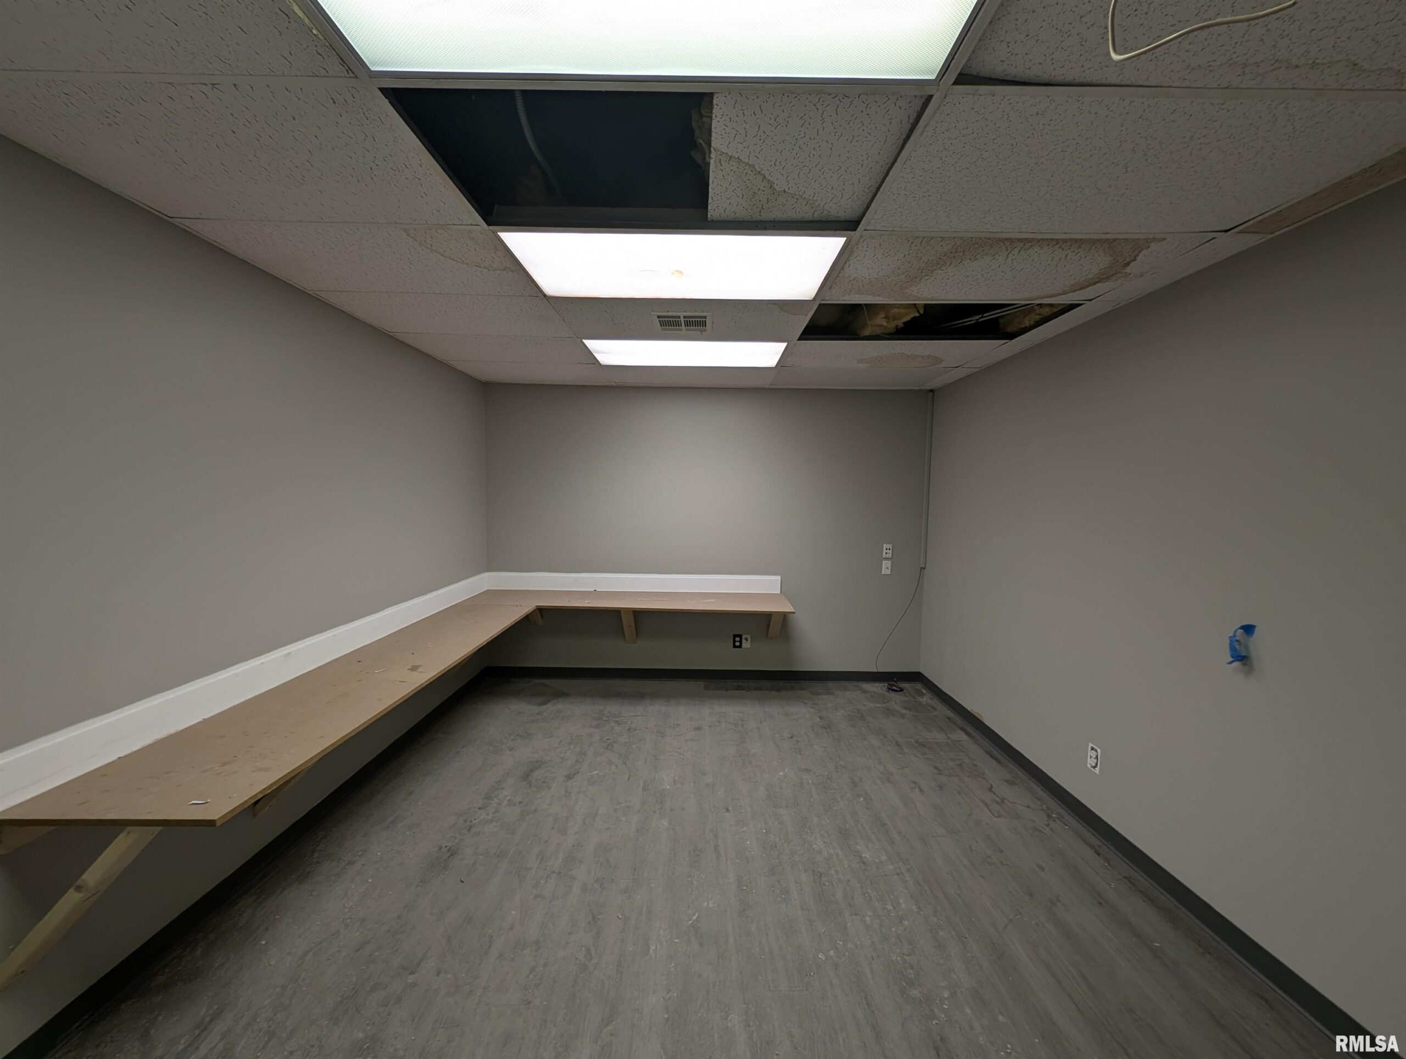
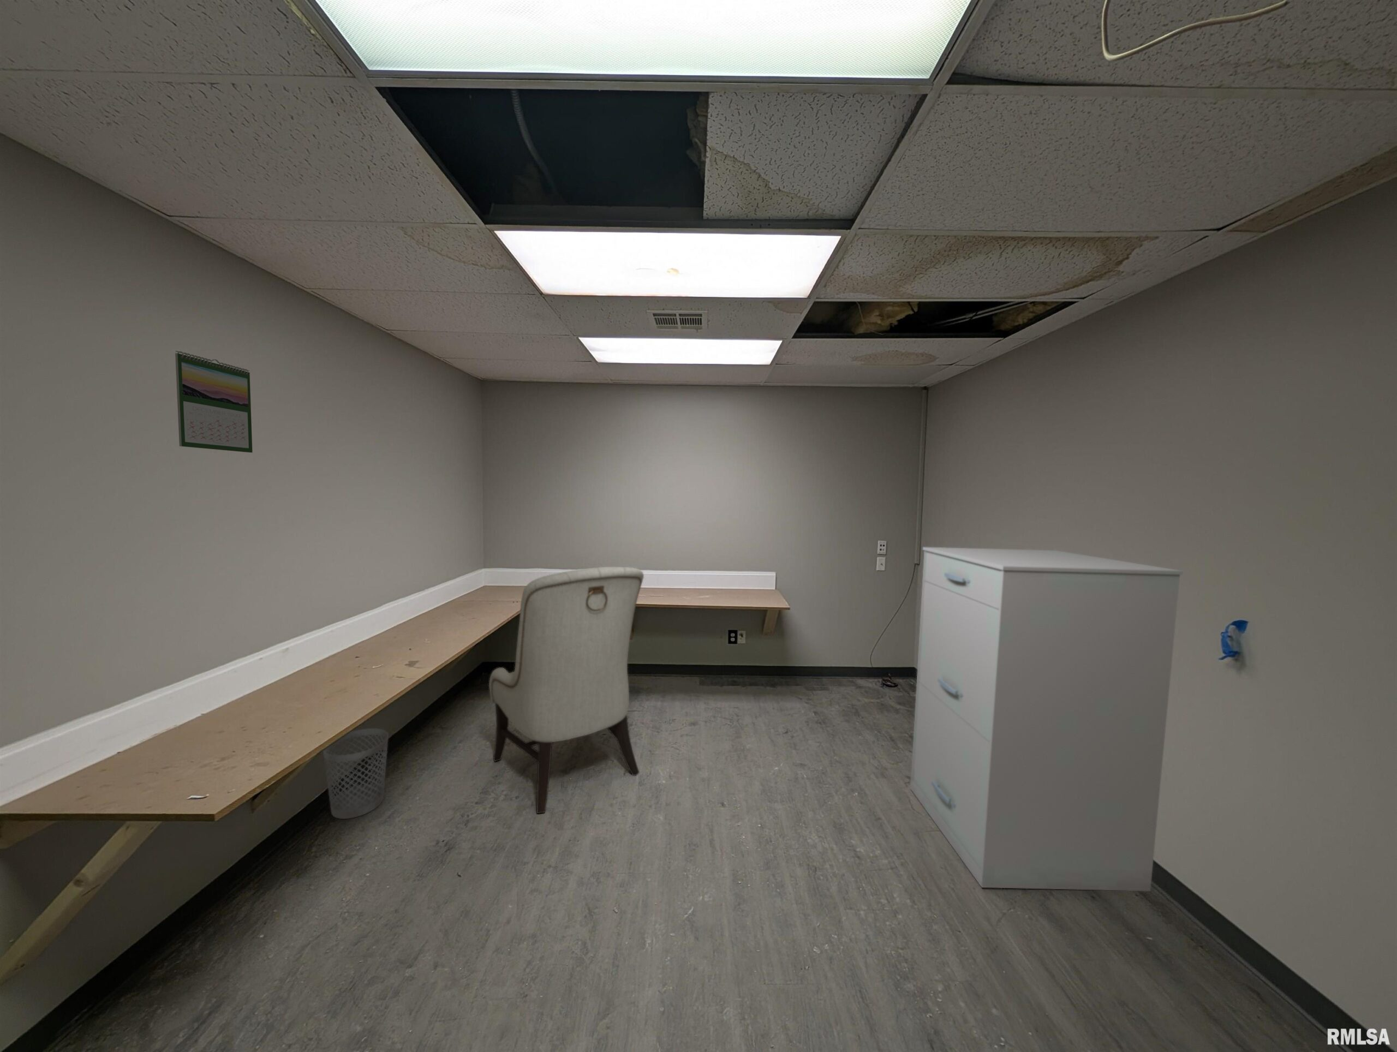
+ filing cabinet [911,546,1184,892]
+ wastebasket [323,728,389,820]
+ calendar [175,350,253,453]
+ chair [489,567,644,814]
